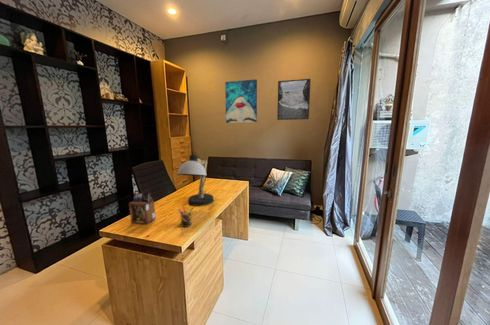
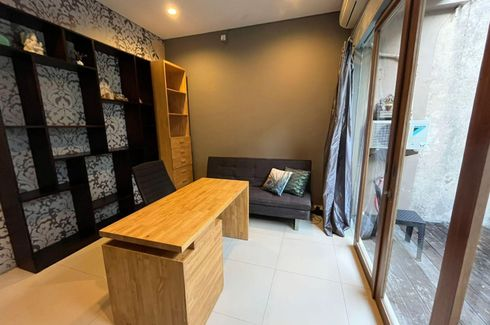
- wall art [224,78,258,124]
- desk organizer [128,191,156,225]
- desk lamp [176,151,215,207]
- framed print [276,78,312,121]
- pen holder [177,204,195,228]
